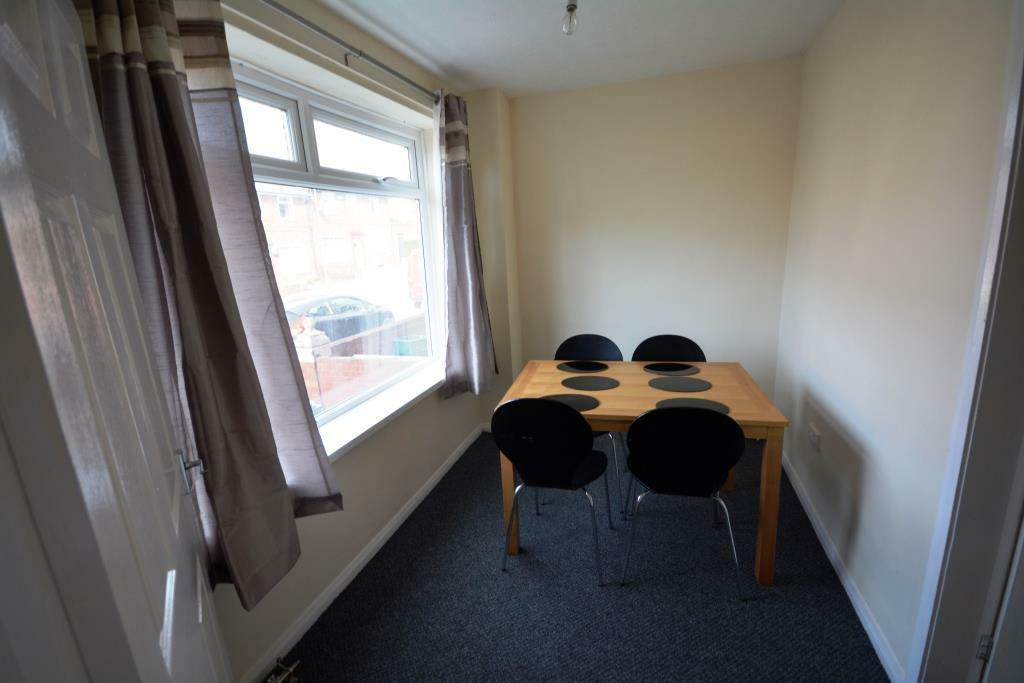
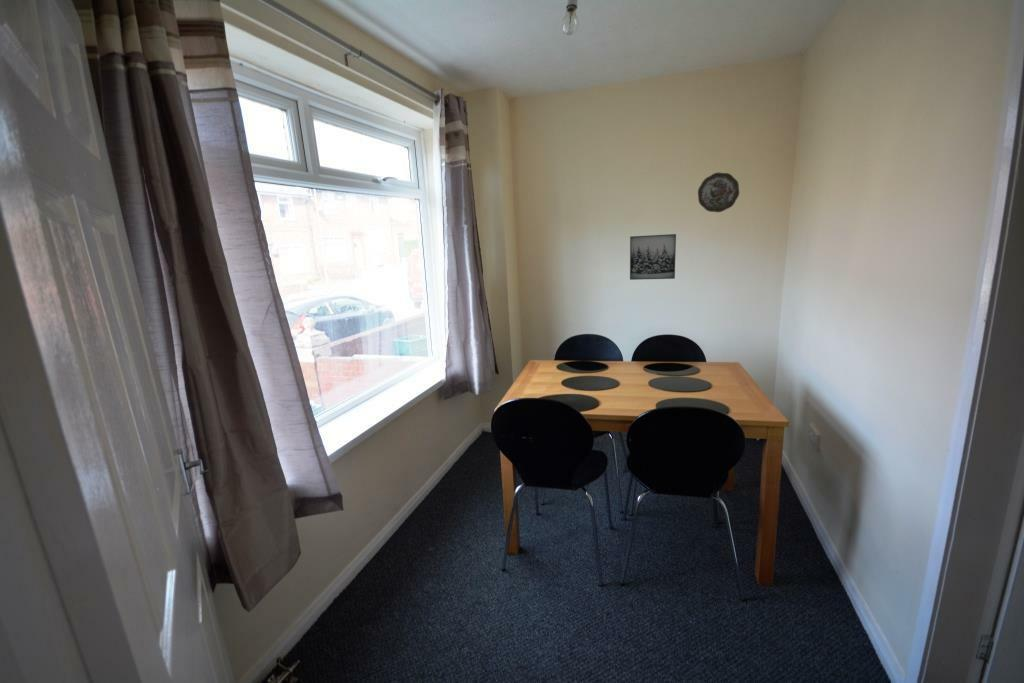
+ decorative plate [697,172,740,213]
+ wall art [629,233,677,281]
